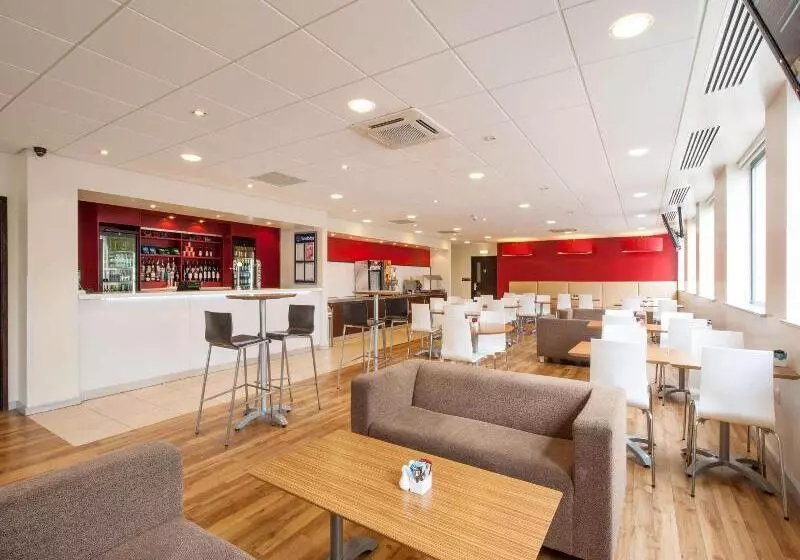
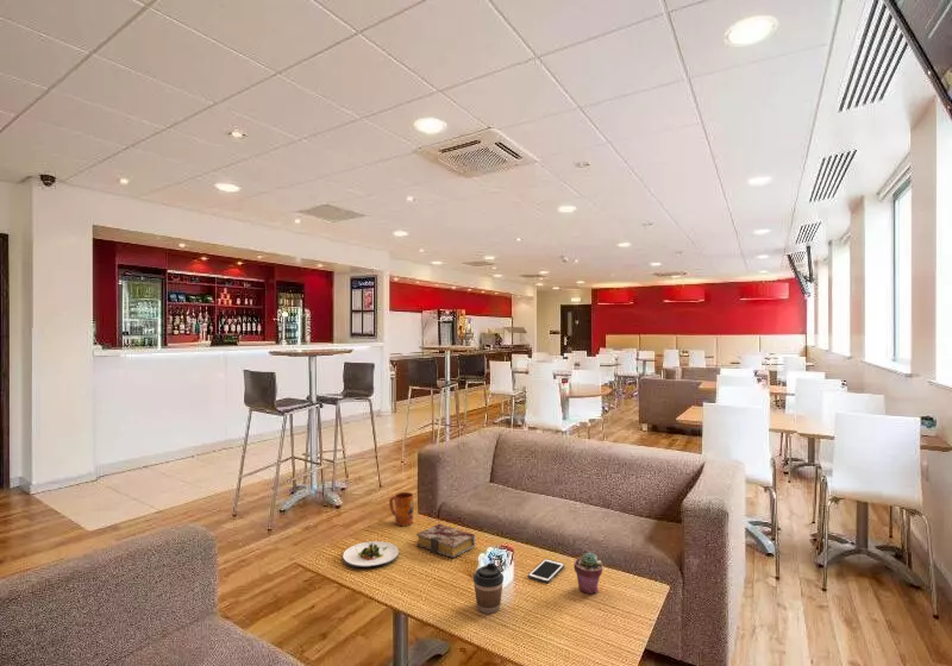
+ mug [388,491,414,527]
+ cell phone [527,558,565,584]
+ salad plate [342,540,400,568]
+ coffee cup [472,563,505,615]
+ potted succulent [572,551,603,596]
+ book [415,523,476,559]
